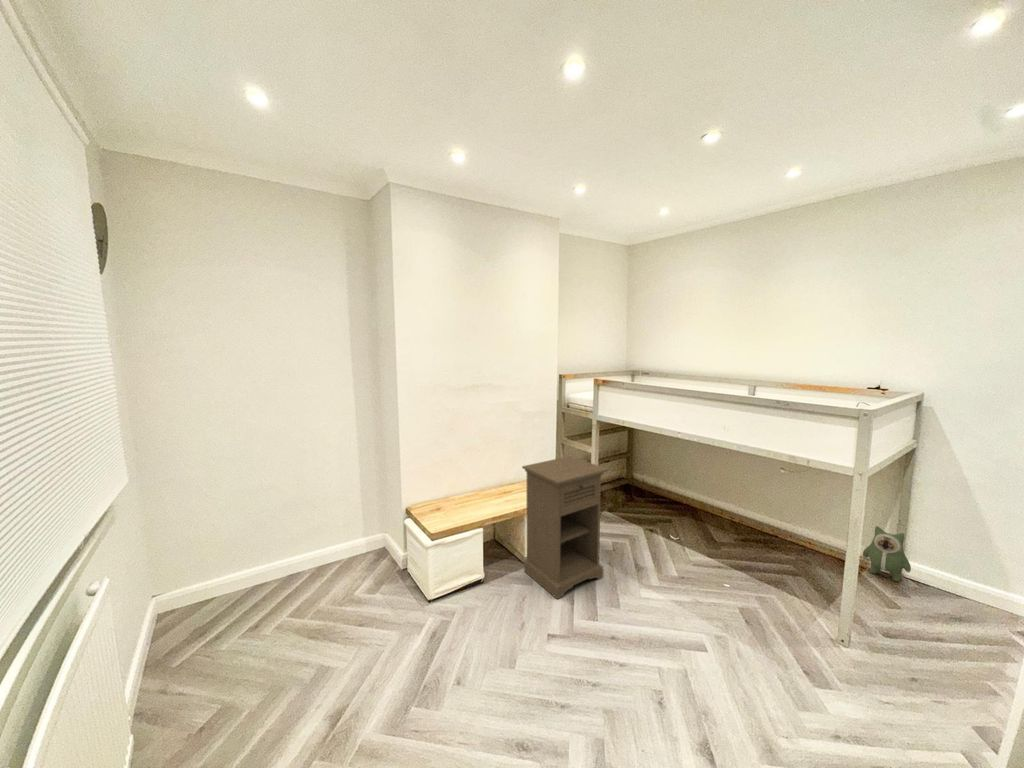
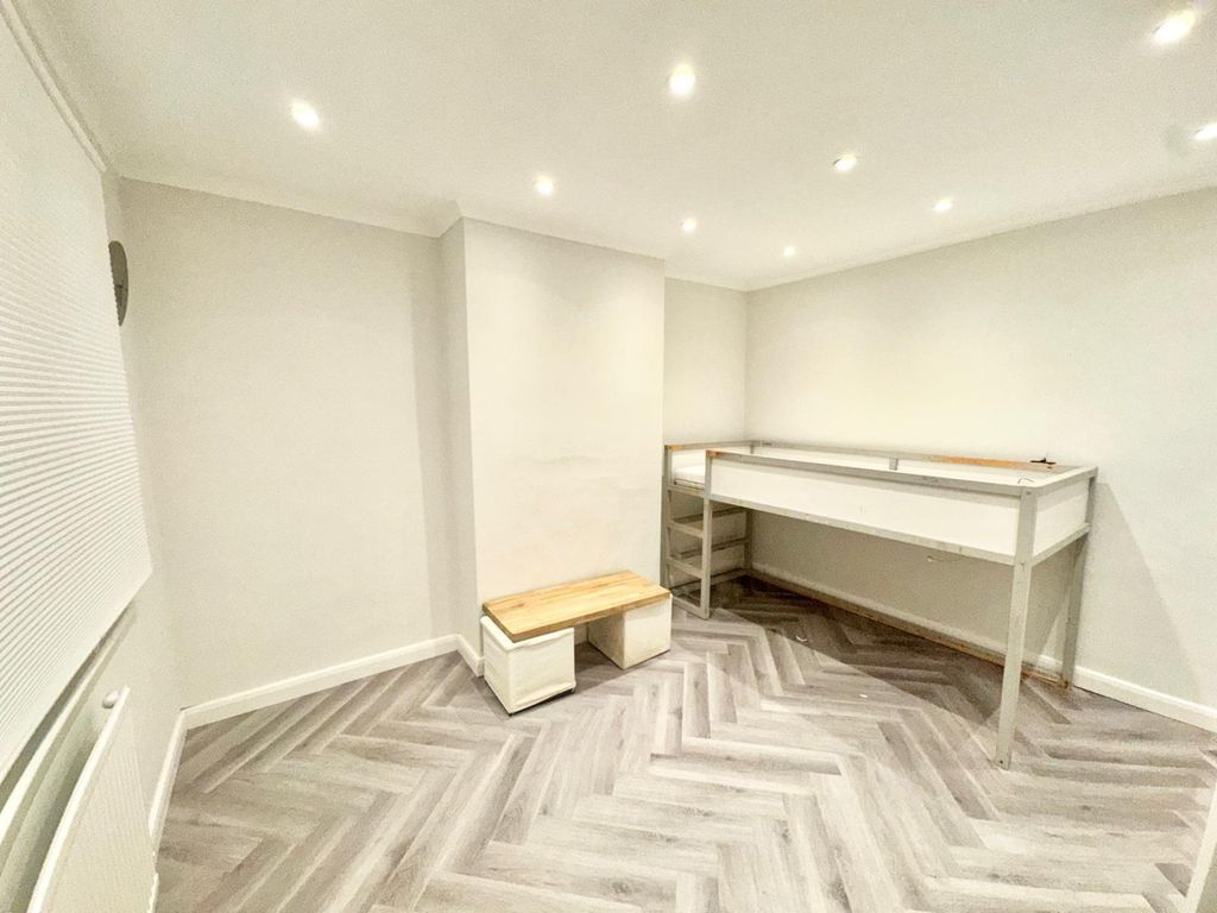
- nightstand [521,455,609,600]
- plush toy [862,525,912,582]
